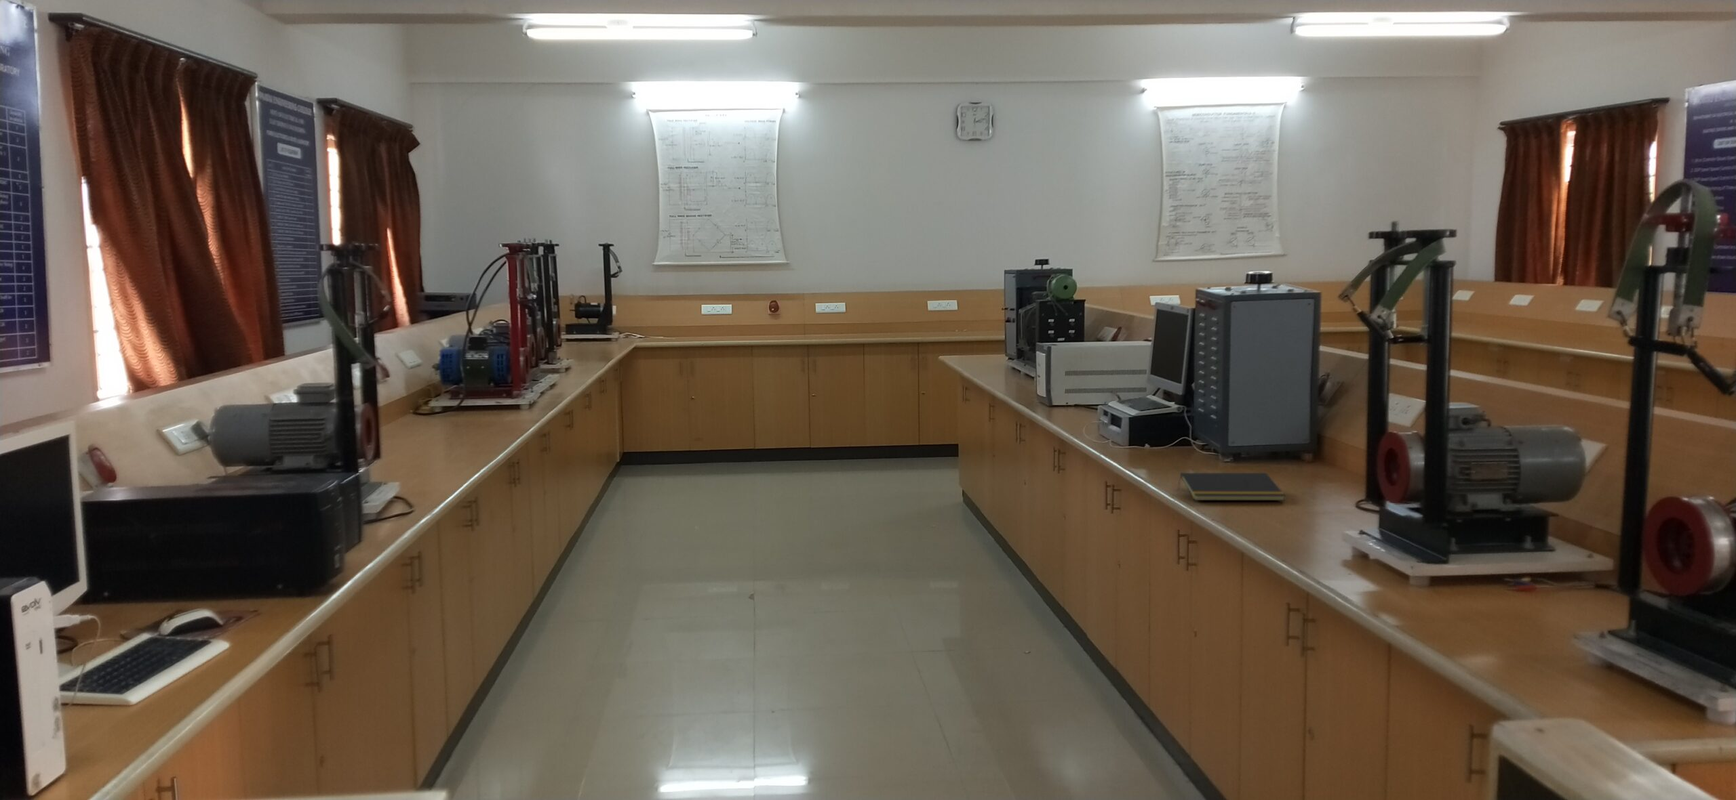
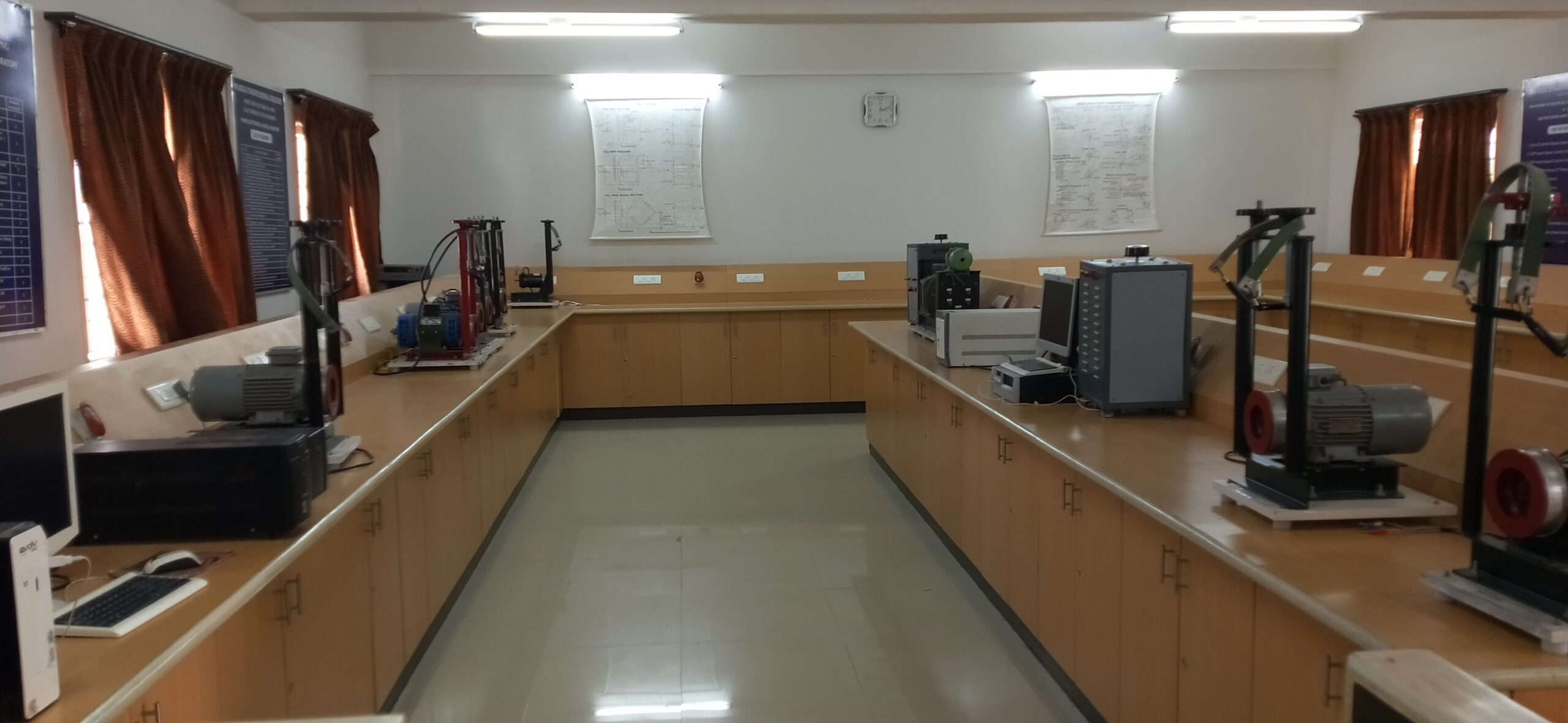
- notepad [1177,472,1285,501]
